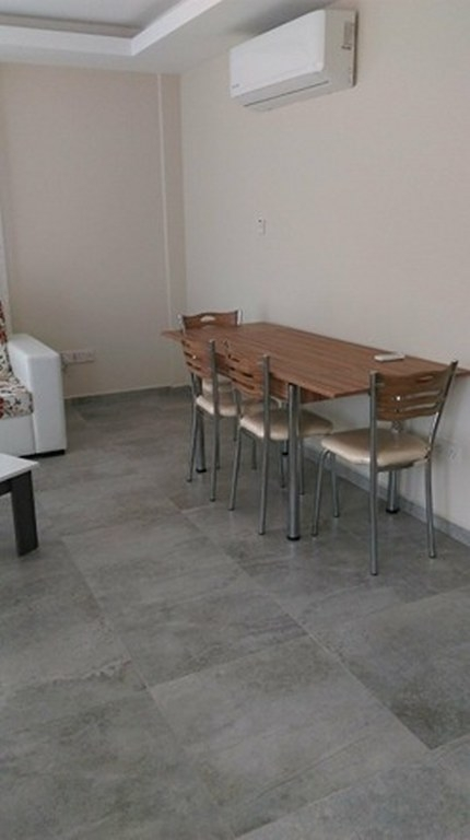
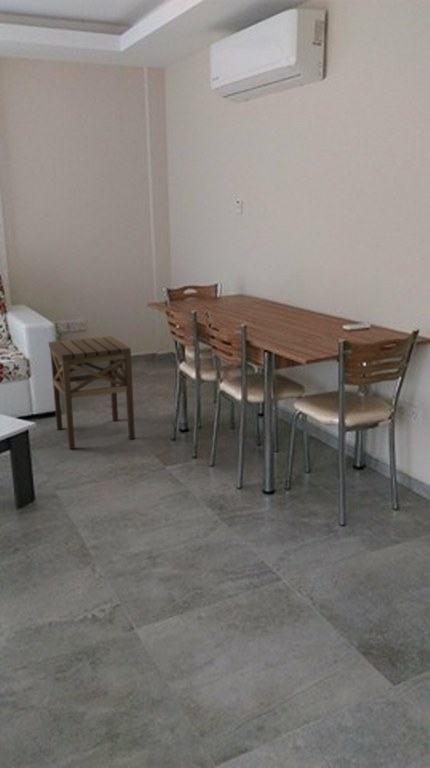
+ side table [48,335,136,450]
